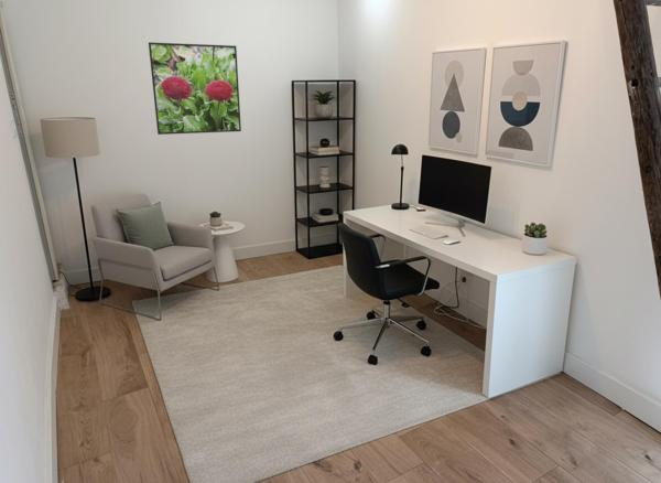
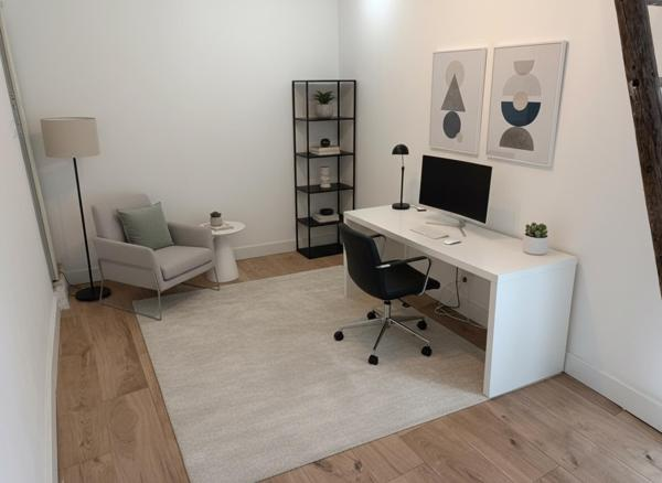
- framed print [148,41,242,136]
